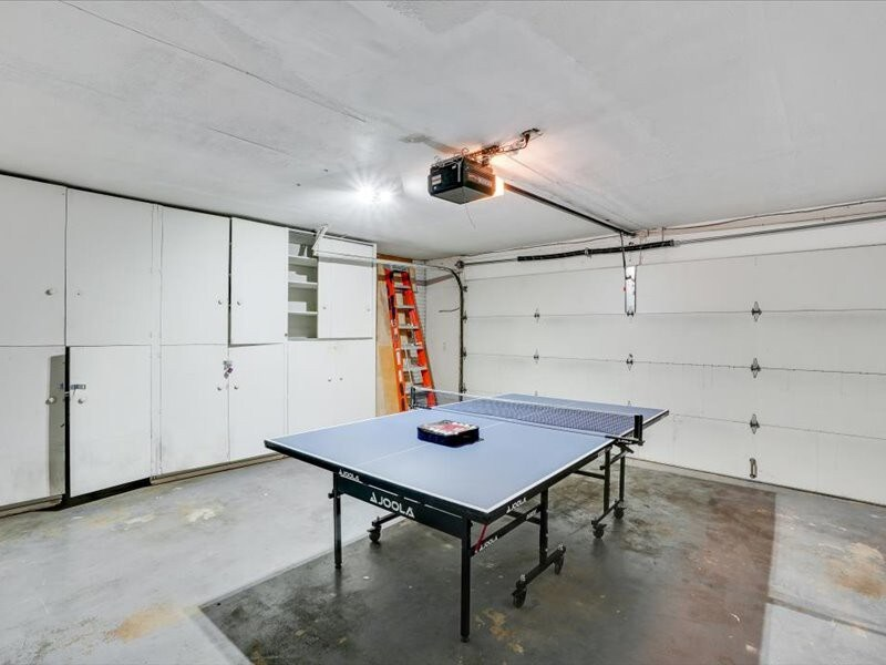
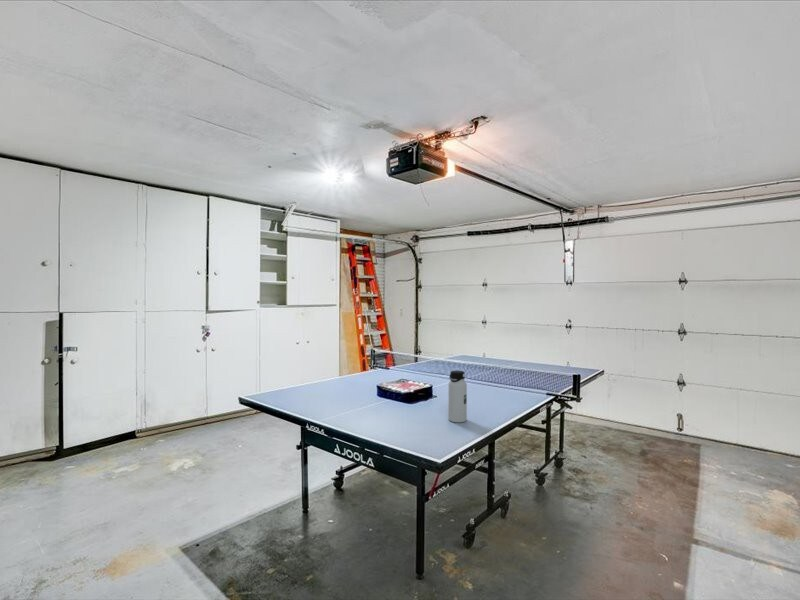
+ water bottle [447,370,468,423]
